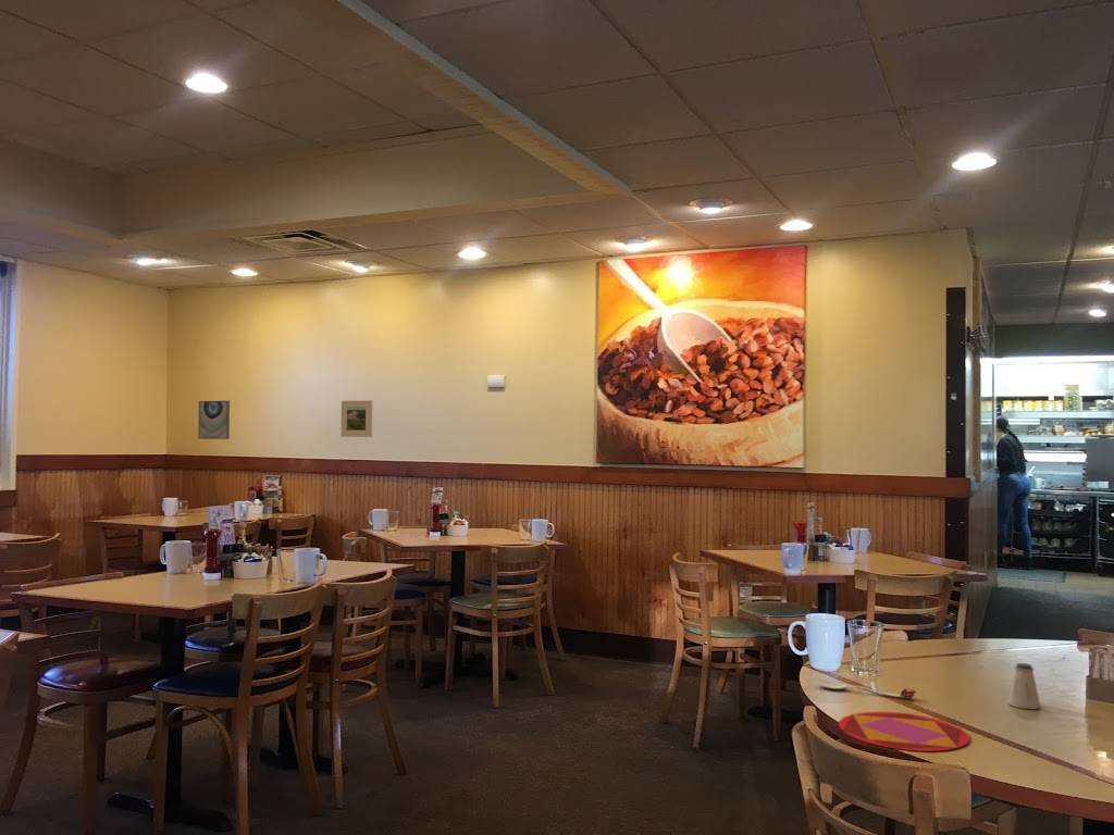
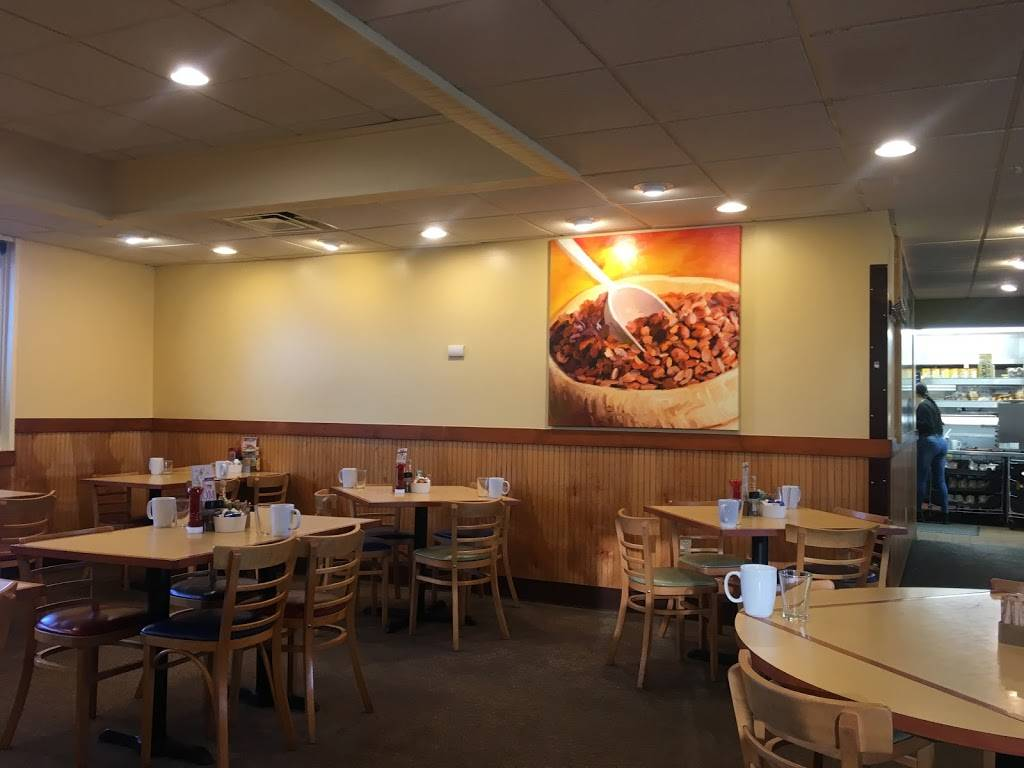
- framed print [339,399,373,438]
- spoon [816,678,917,700]
- saltshaker [1007,662,1041,710]
- wall art [197,400,231,440]
- plate [838,711,970,752]
